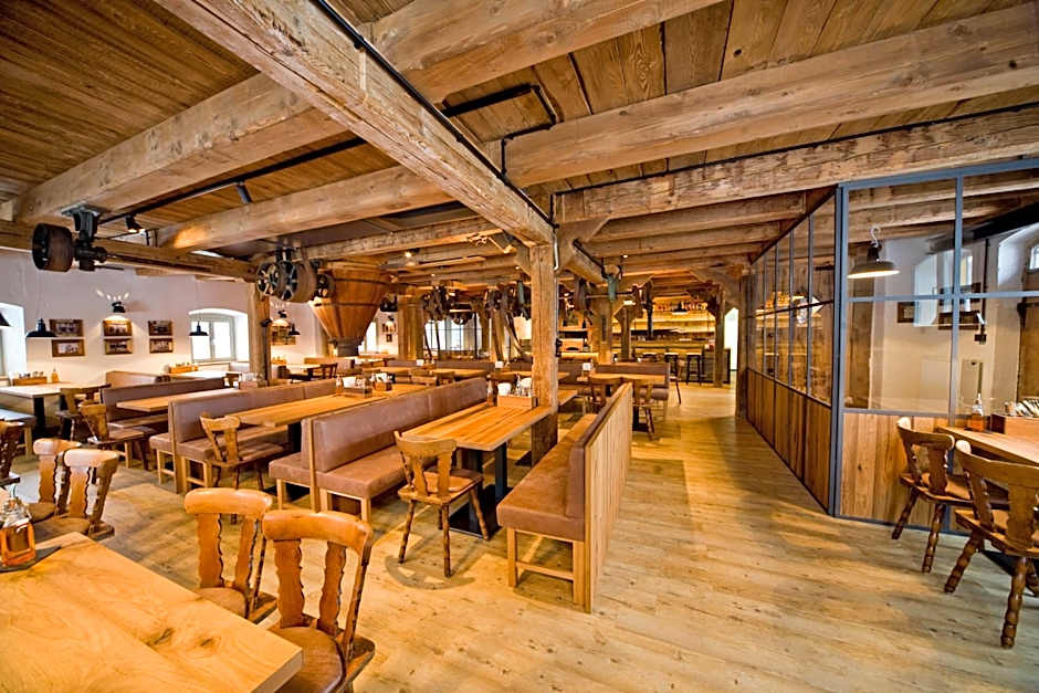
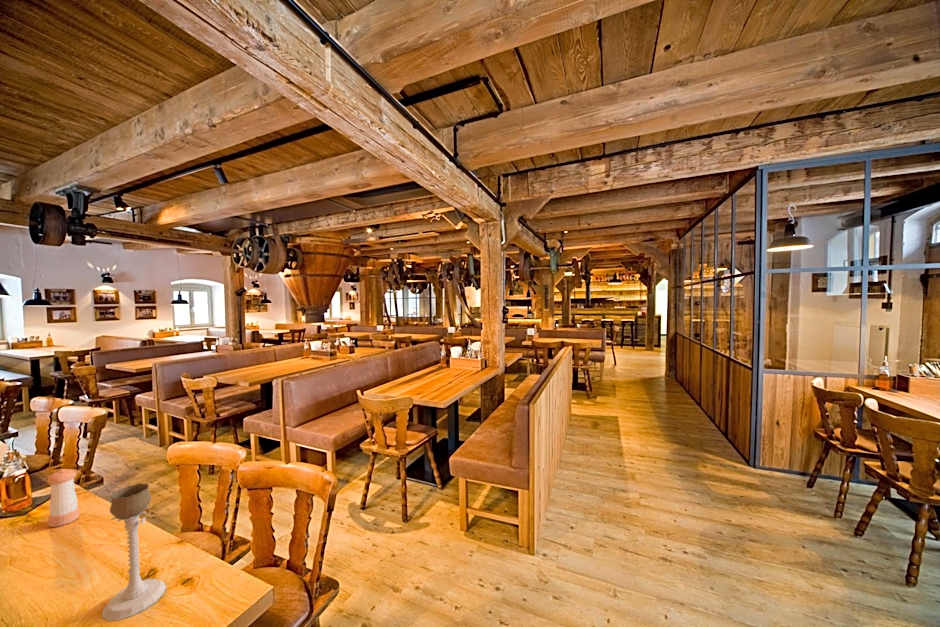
+ pepper shaker [46,468,80,528]
+ candle holder [101,482,167,622]
